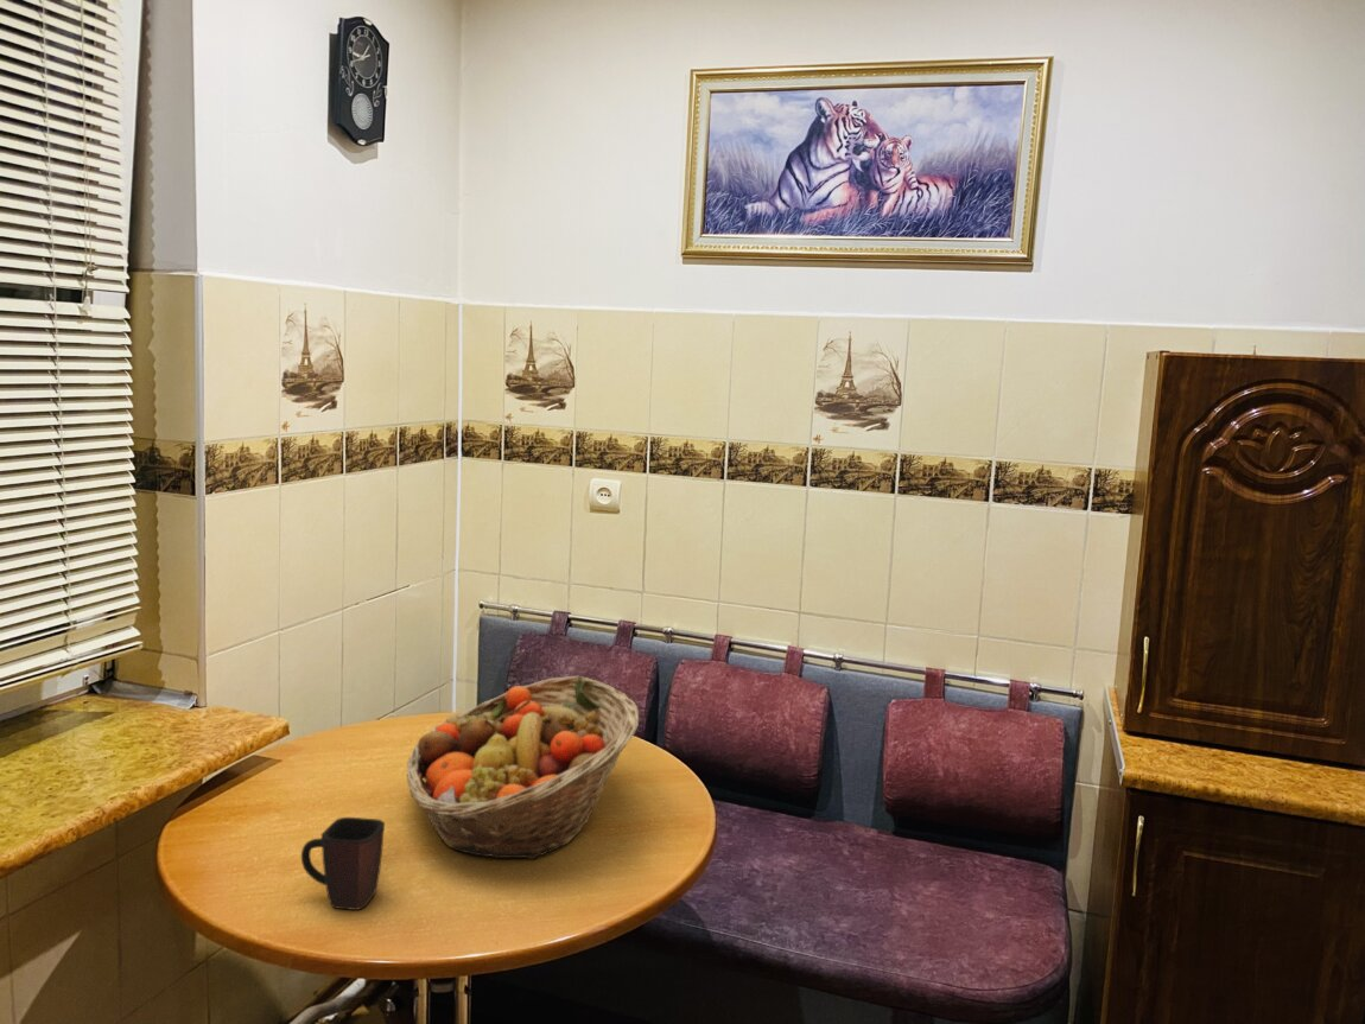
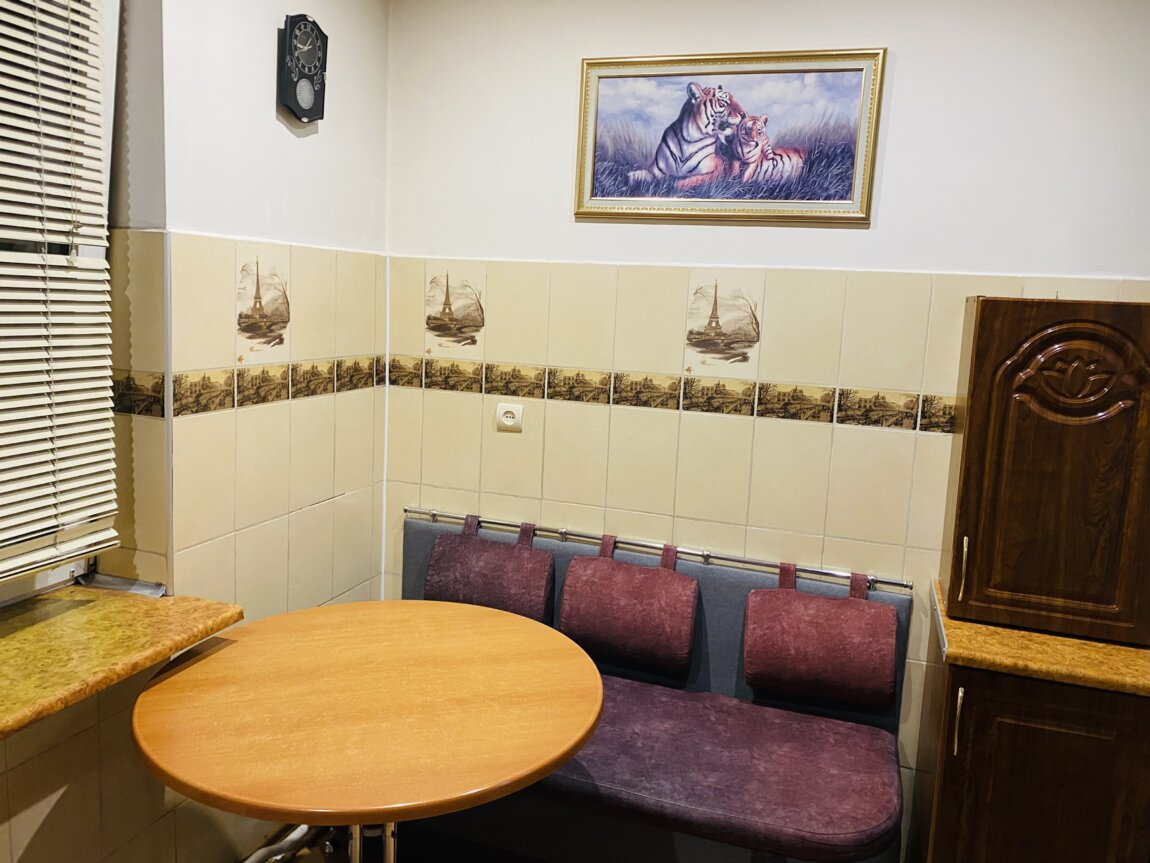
- mug [300,816,386,911]
- fruit basket [406,675,640,860]
